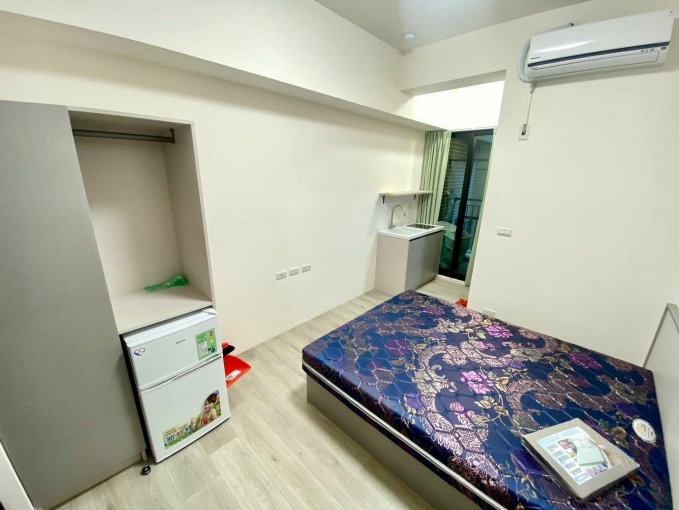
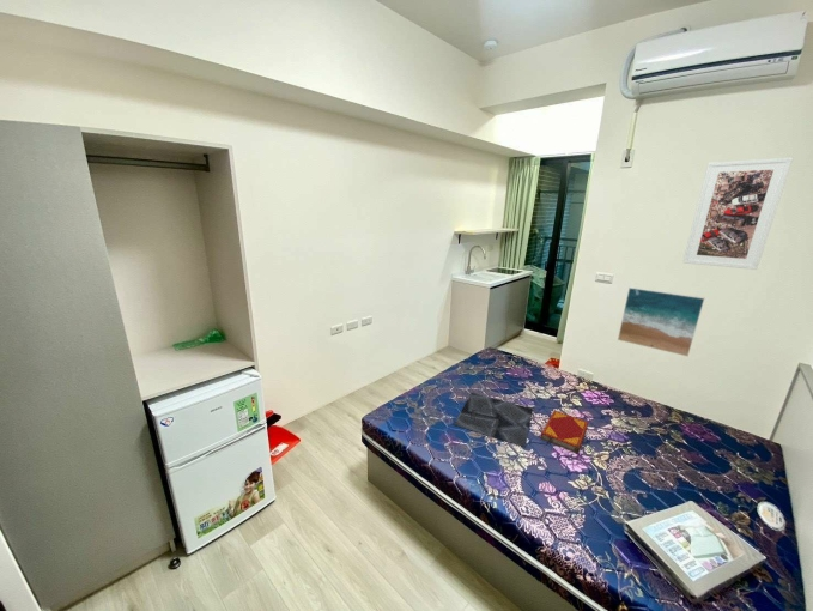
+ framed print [617,286,706,358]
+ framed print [681,156,794,271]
+ decorative panel [453,392,534,448]
+ hardback book [539,410,589,455]
